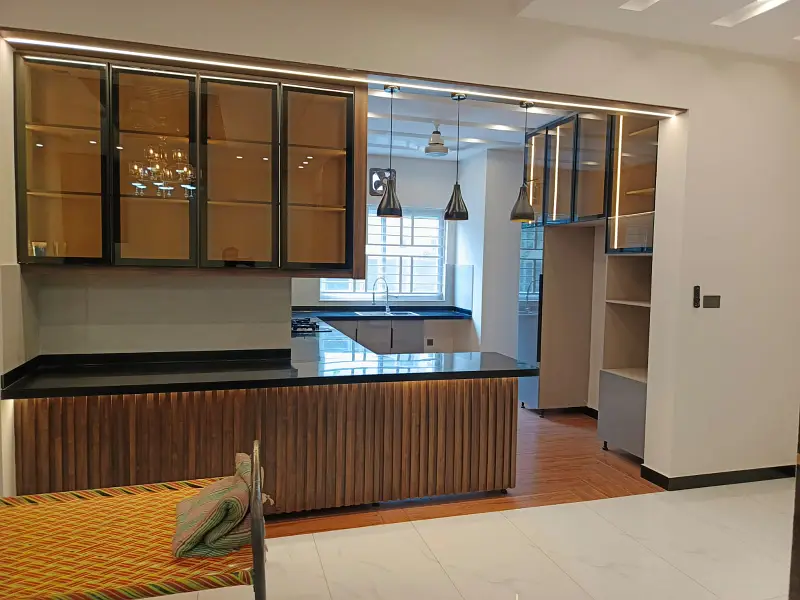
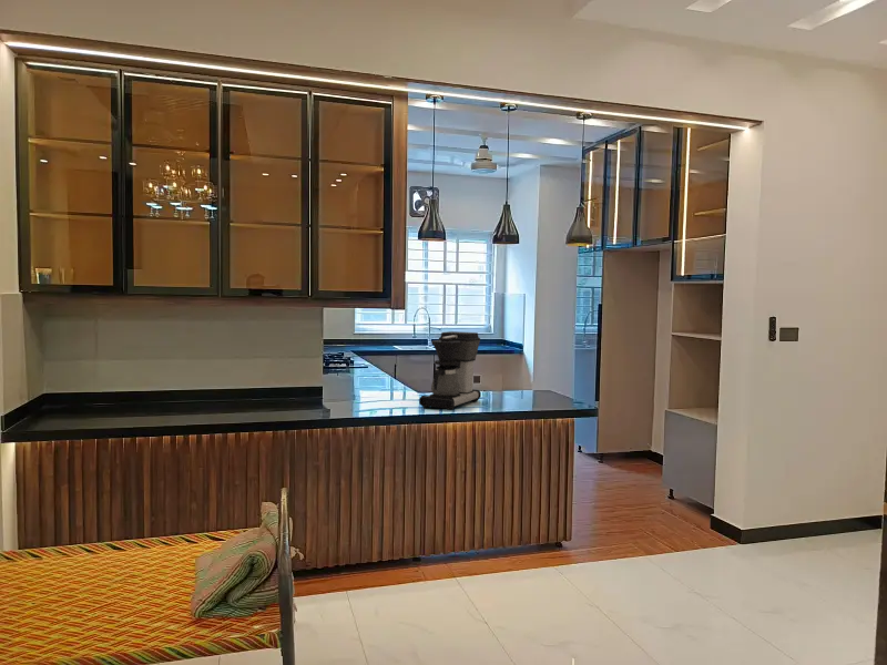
+ coffee maker [418,330,482,411]
